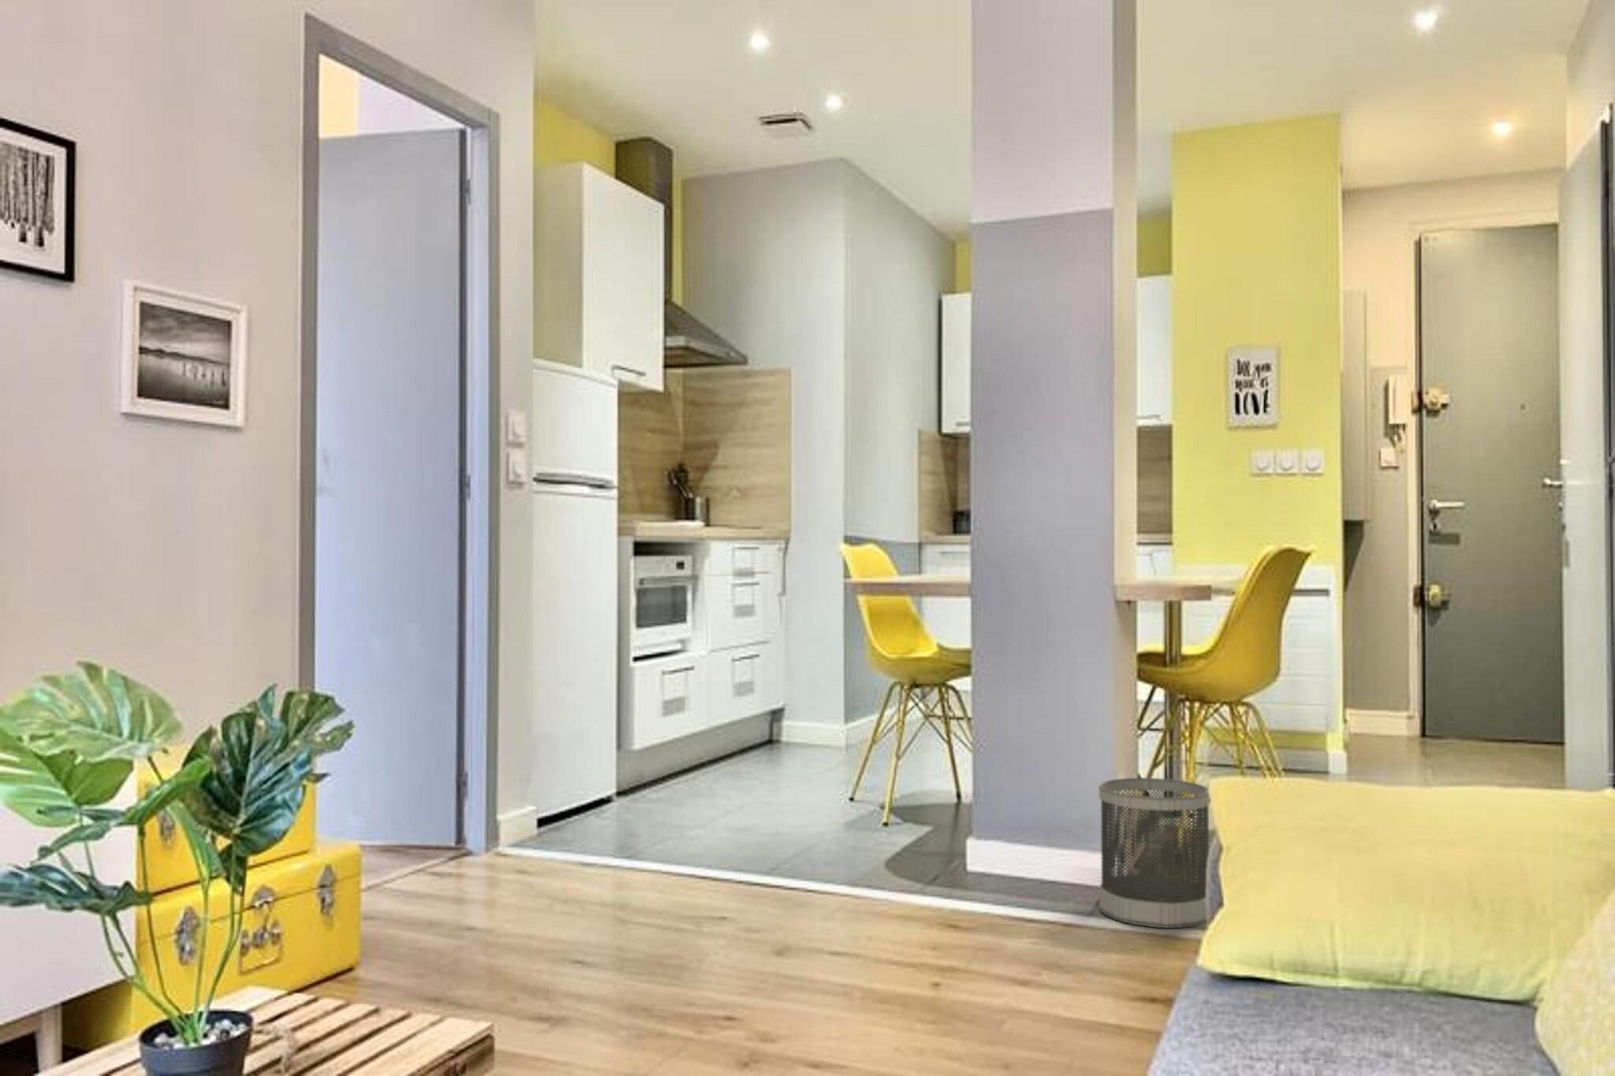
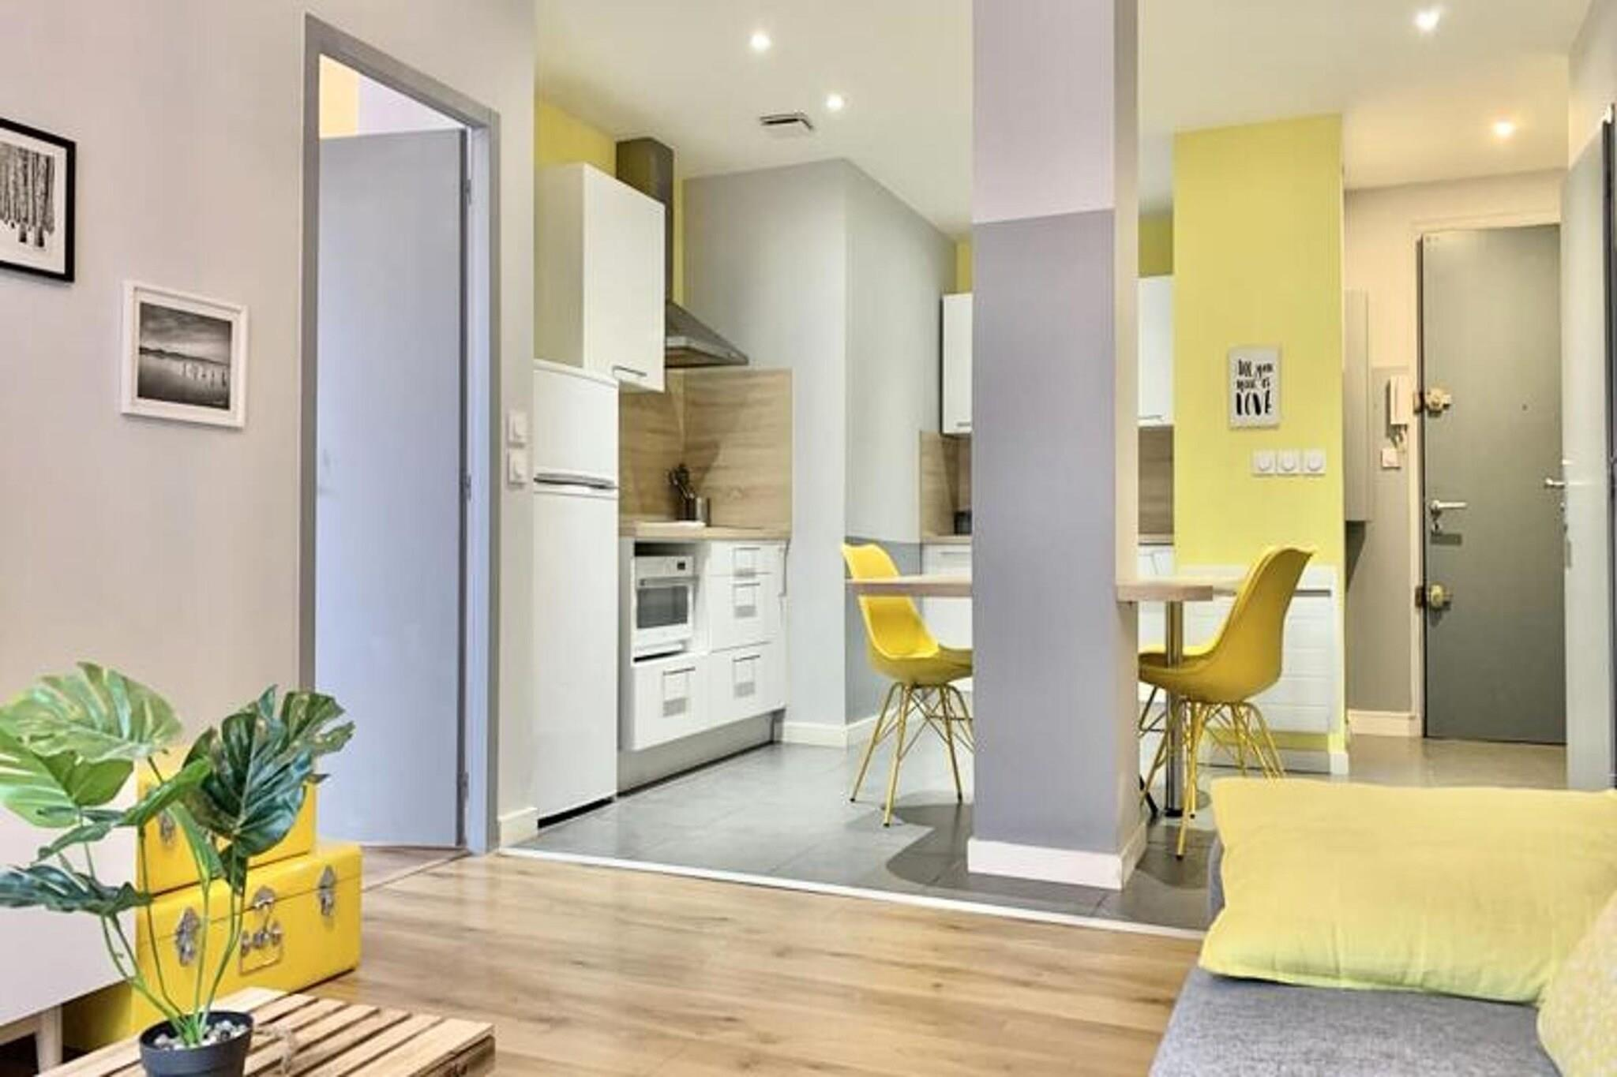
- wastebasket [1099,777,1210,929]
